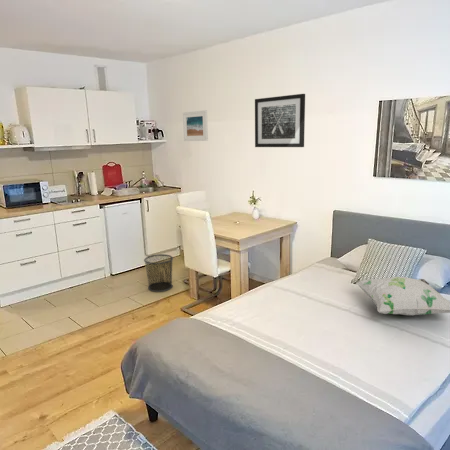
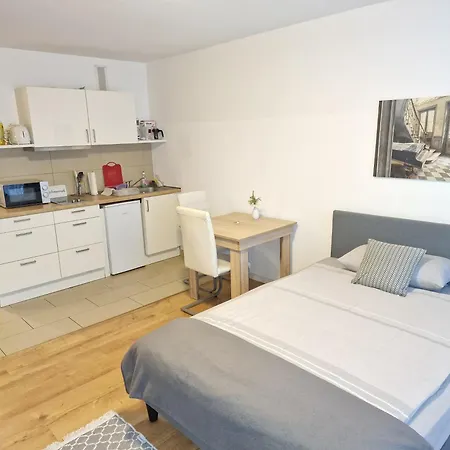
- decorative pillow [355,276,450,316]
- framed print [182,109,209,142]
- wall art [254,93,306,148]
- waste bin [143,253,174,293]
